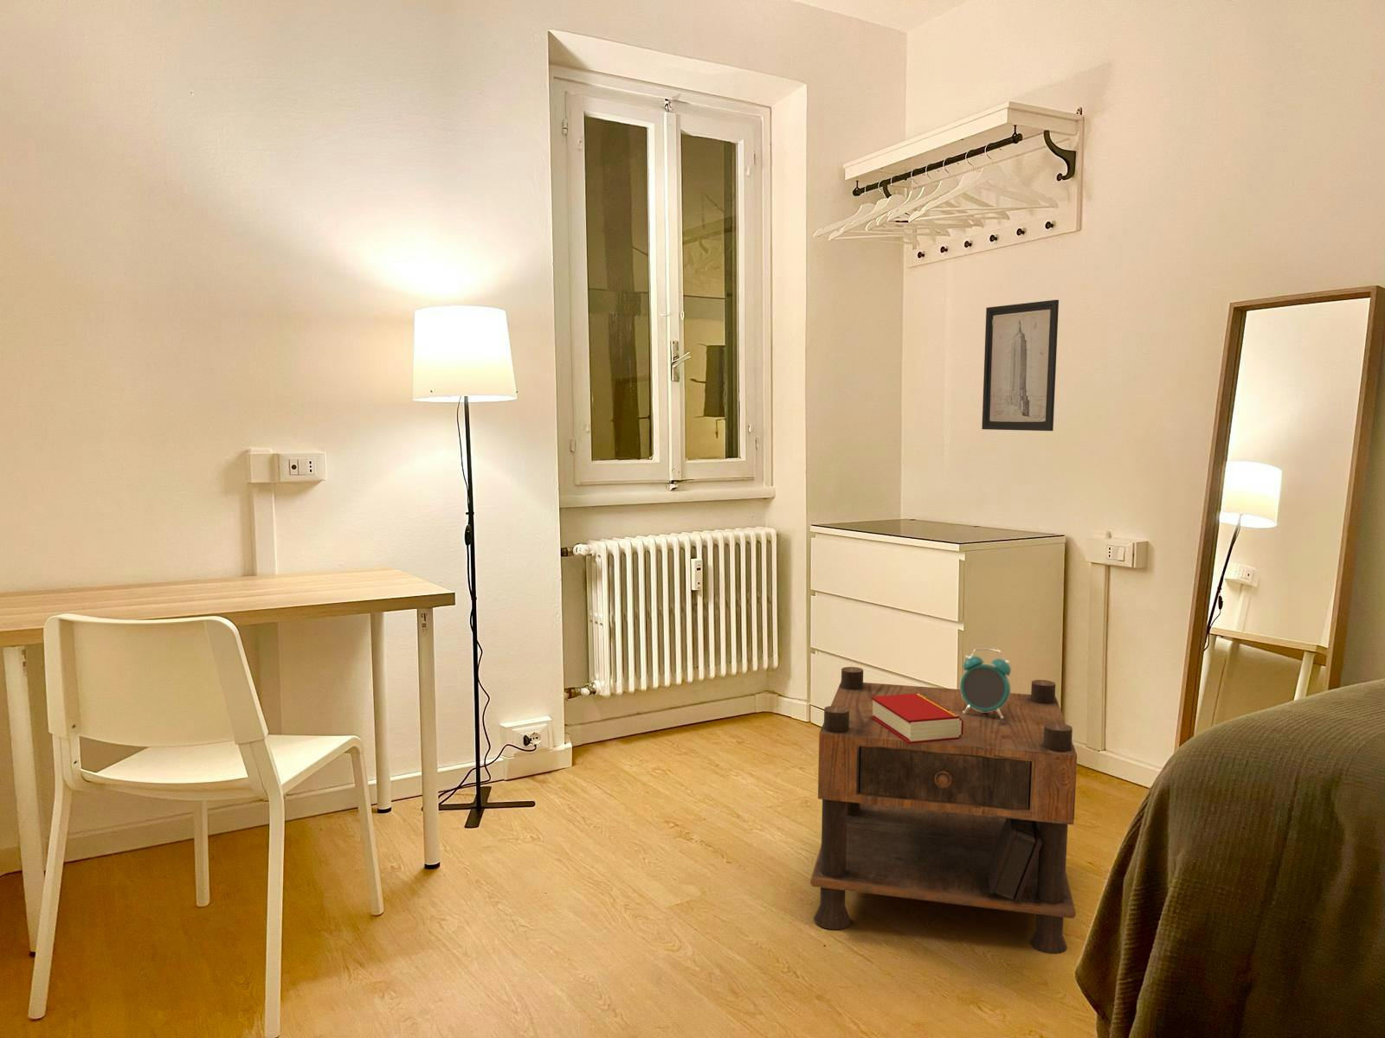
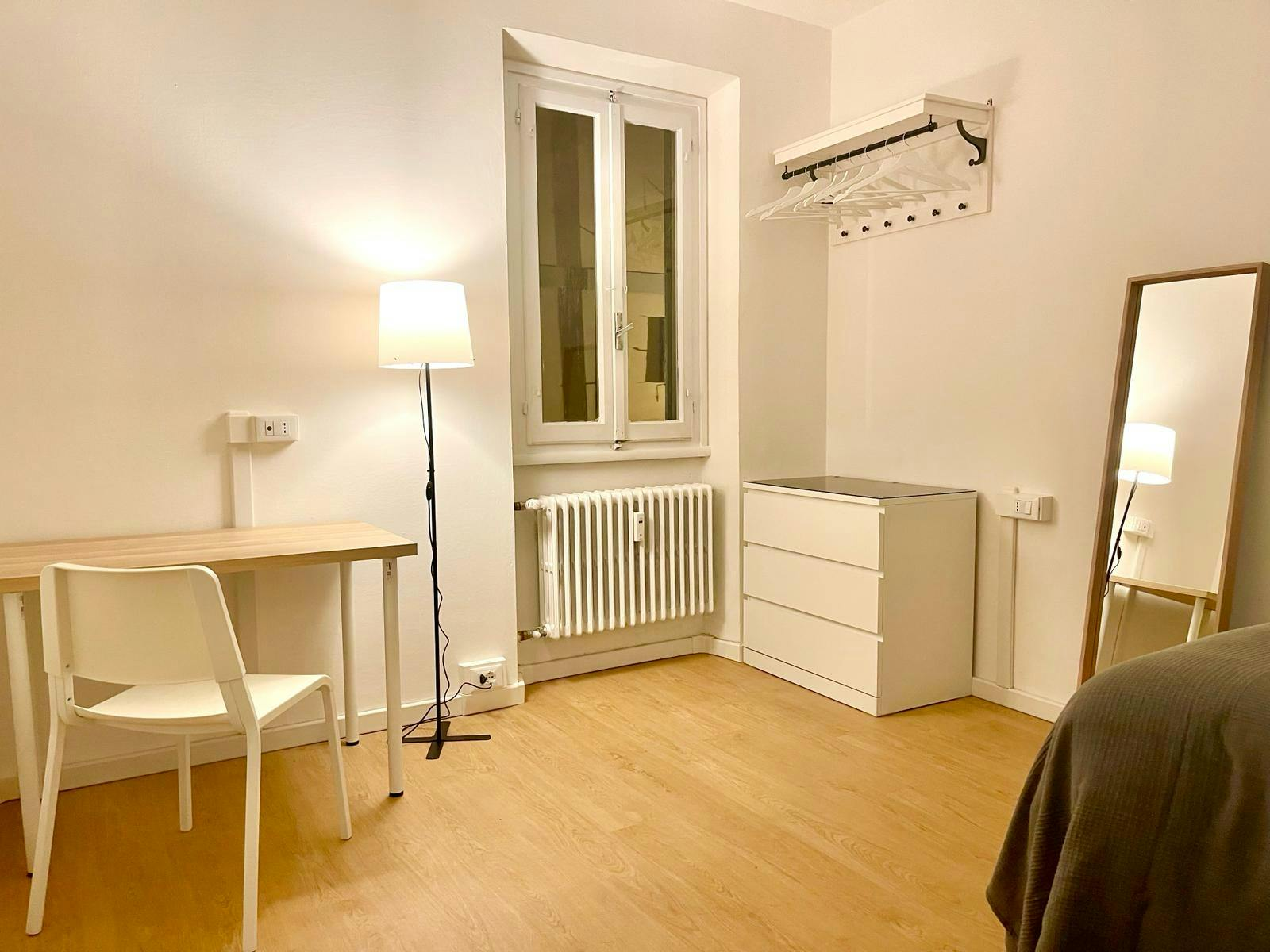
- book [871,692,963,744]
- nightstand [809,666,1077,955]
- alarm clock [959,647,1012,719]
- wall art [980,299,1060,432]
